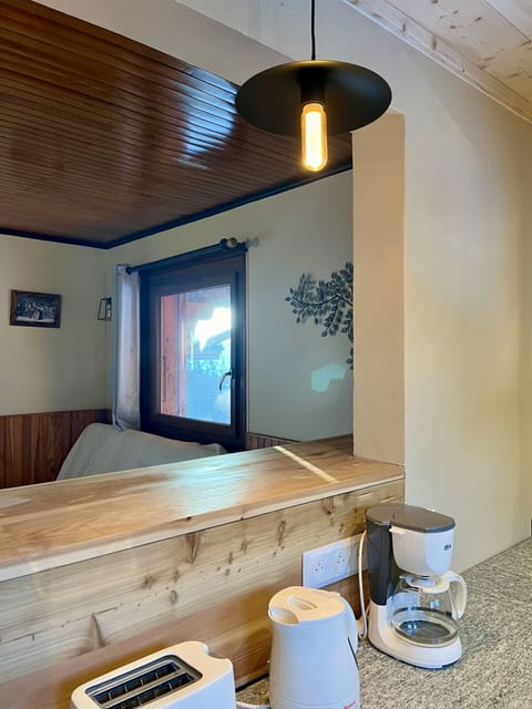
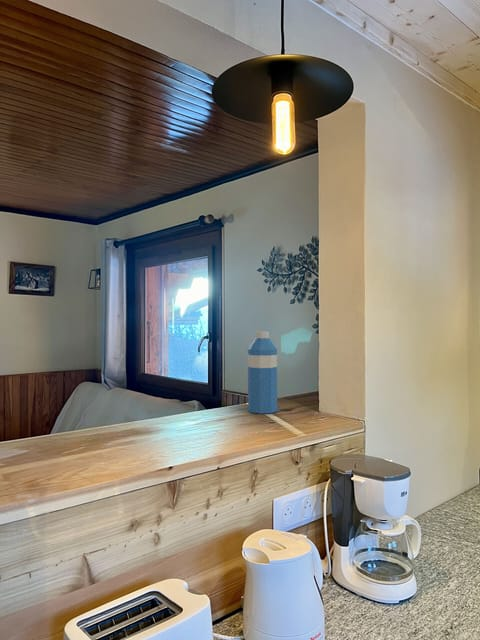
+ water bottle [247,331,278,415]
